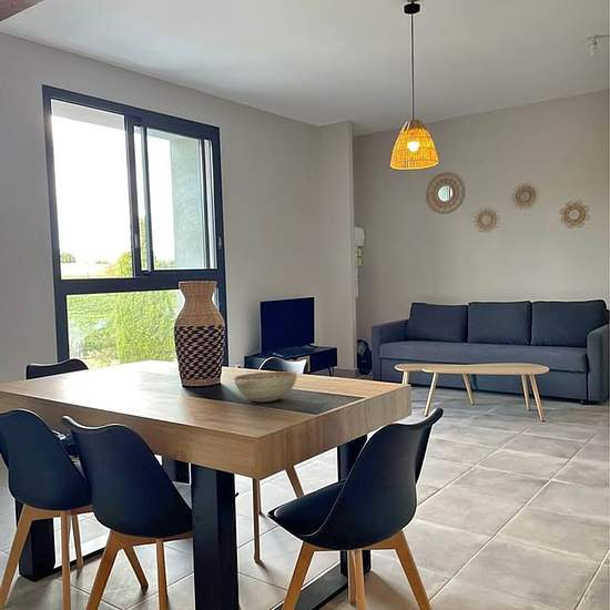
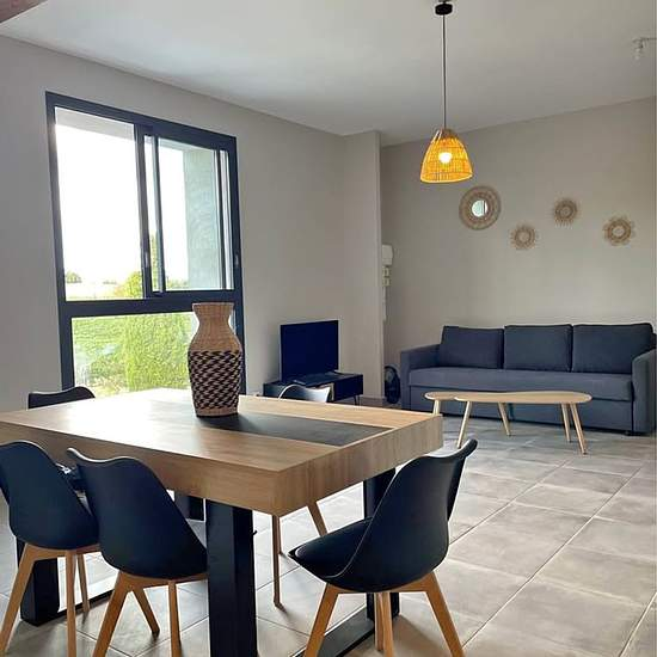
- decorative bowl [233,370,298,403]
